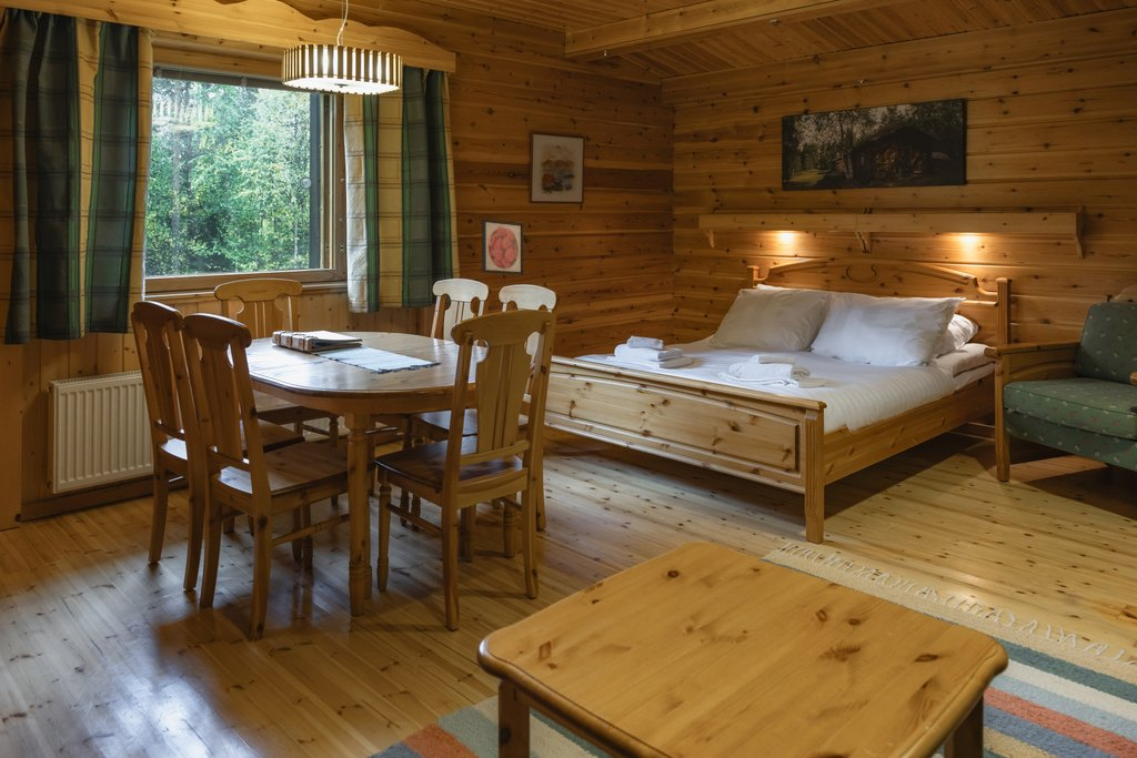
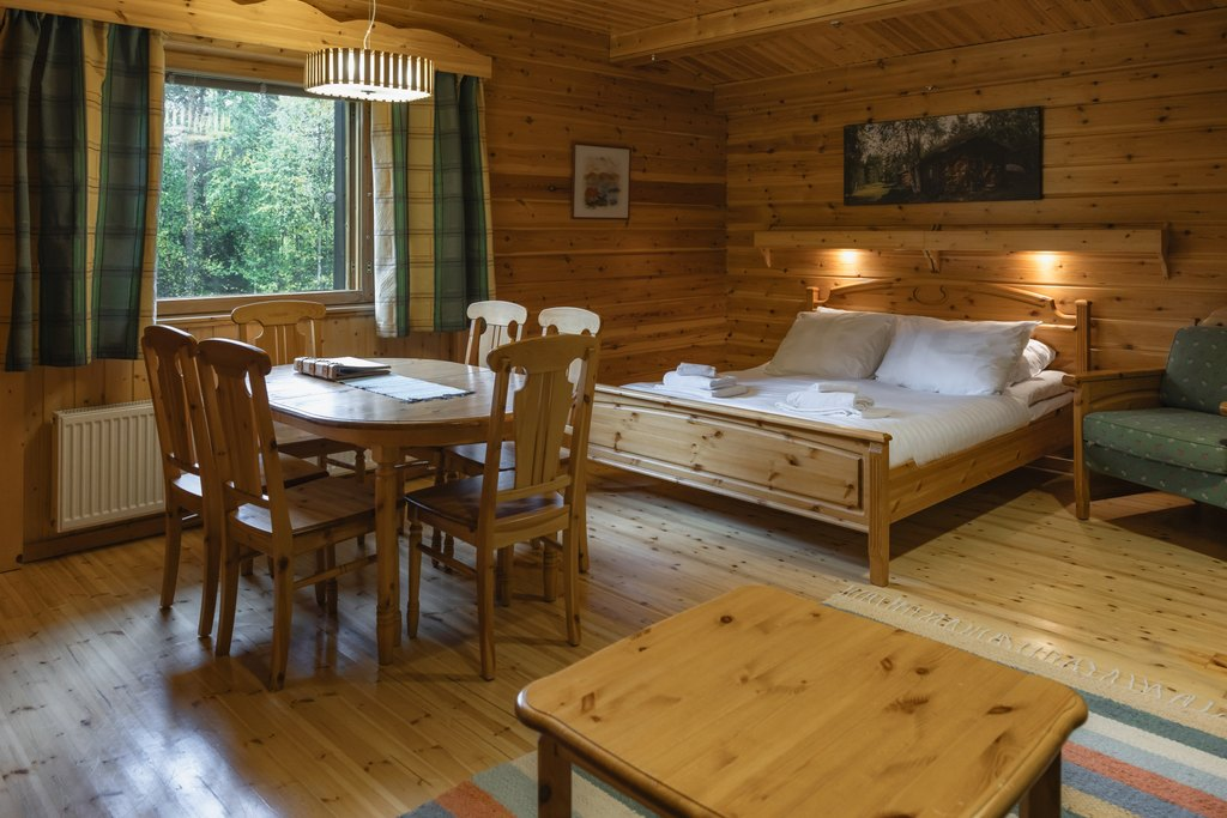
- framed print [481,219,524,275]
